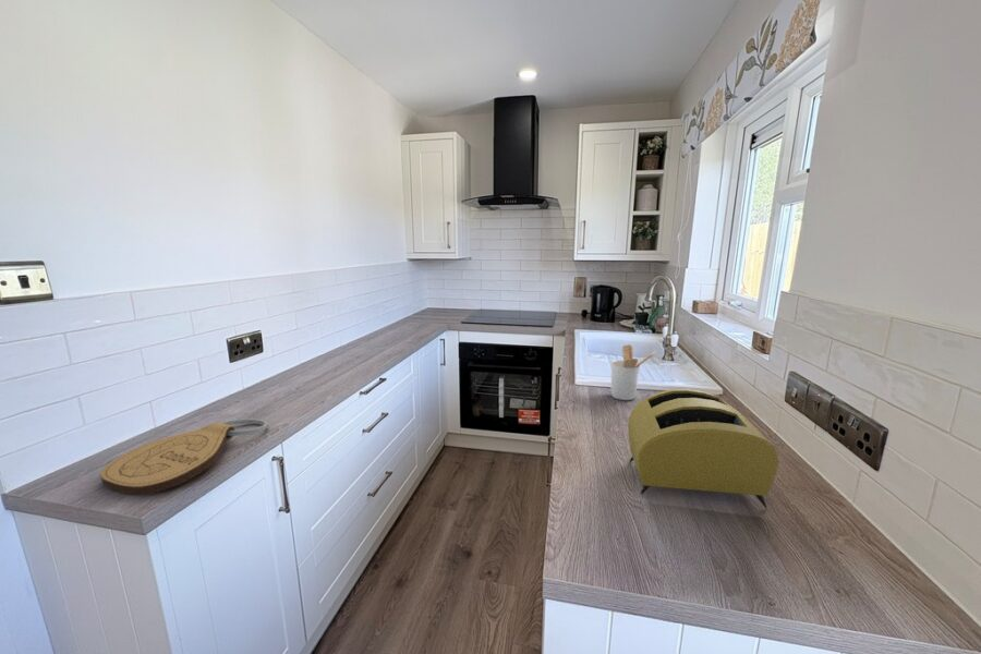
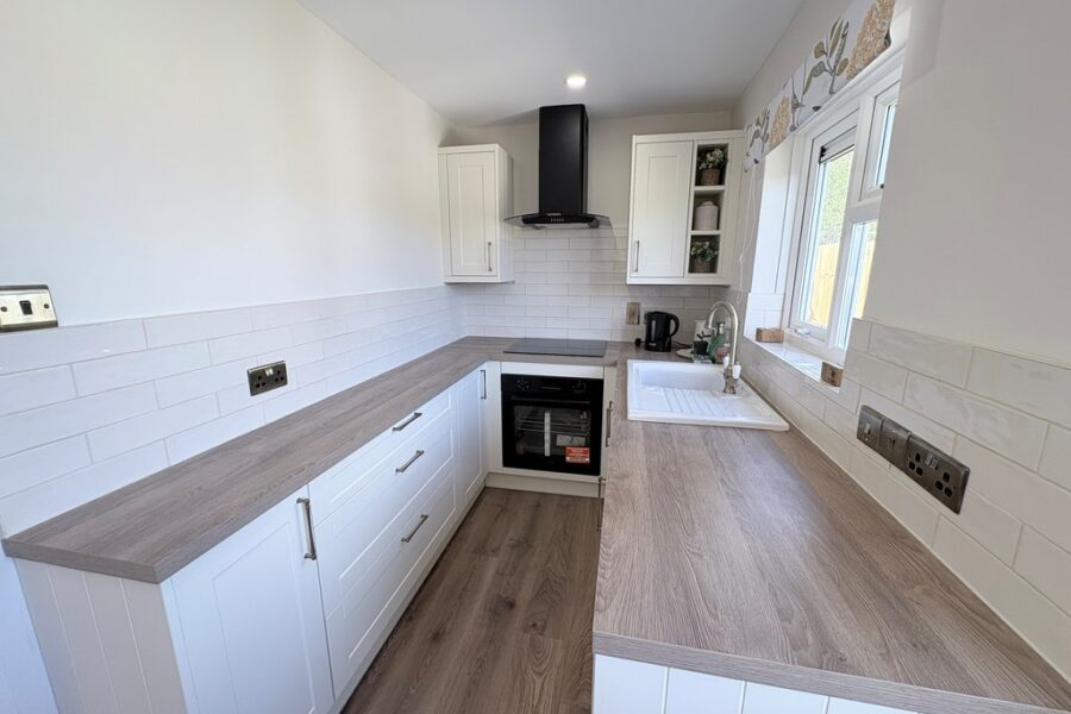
- toaster [627,388,780,509]
- key chain [99,417,268,496]
- utensil holder [610,343,657,401]
